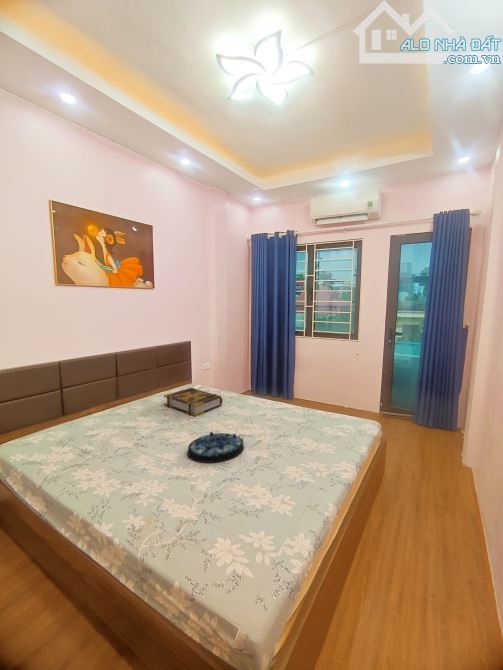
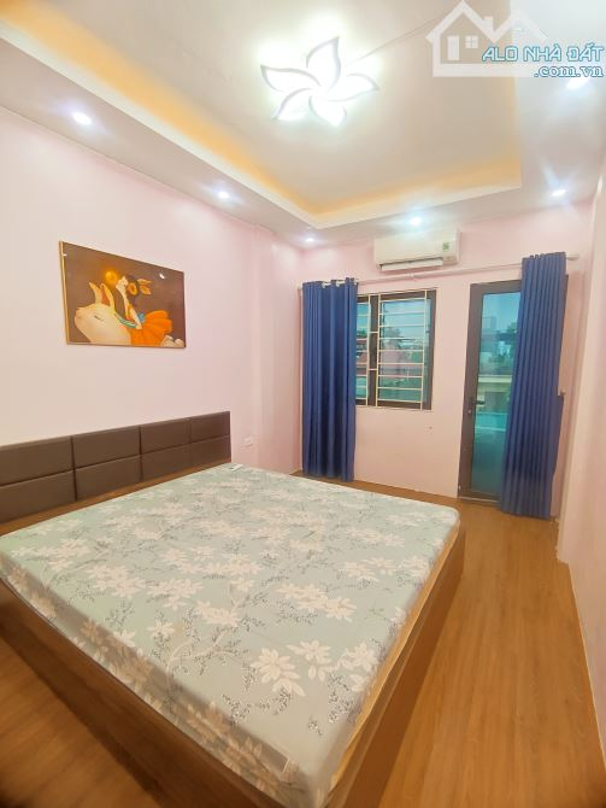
- book [163,387,224,417]
- serving tray [186,431,245,464]
